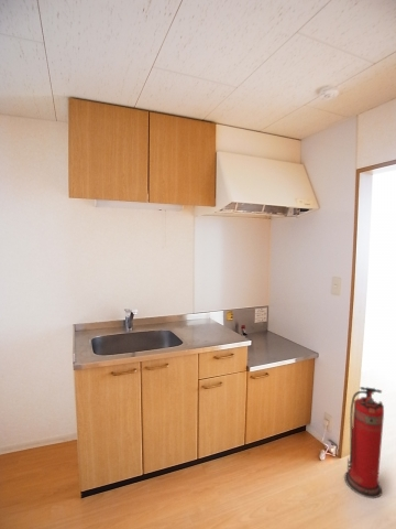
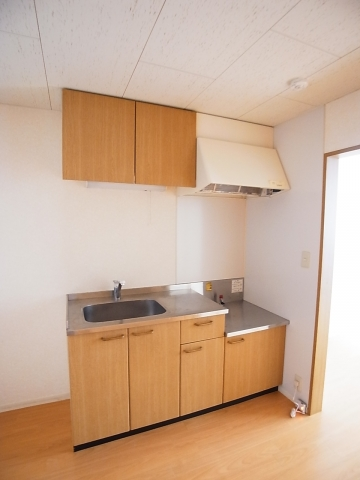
- fire extinguisher [343,386,385,499]
